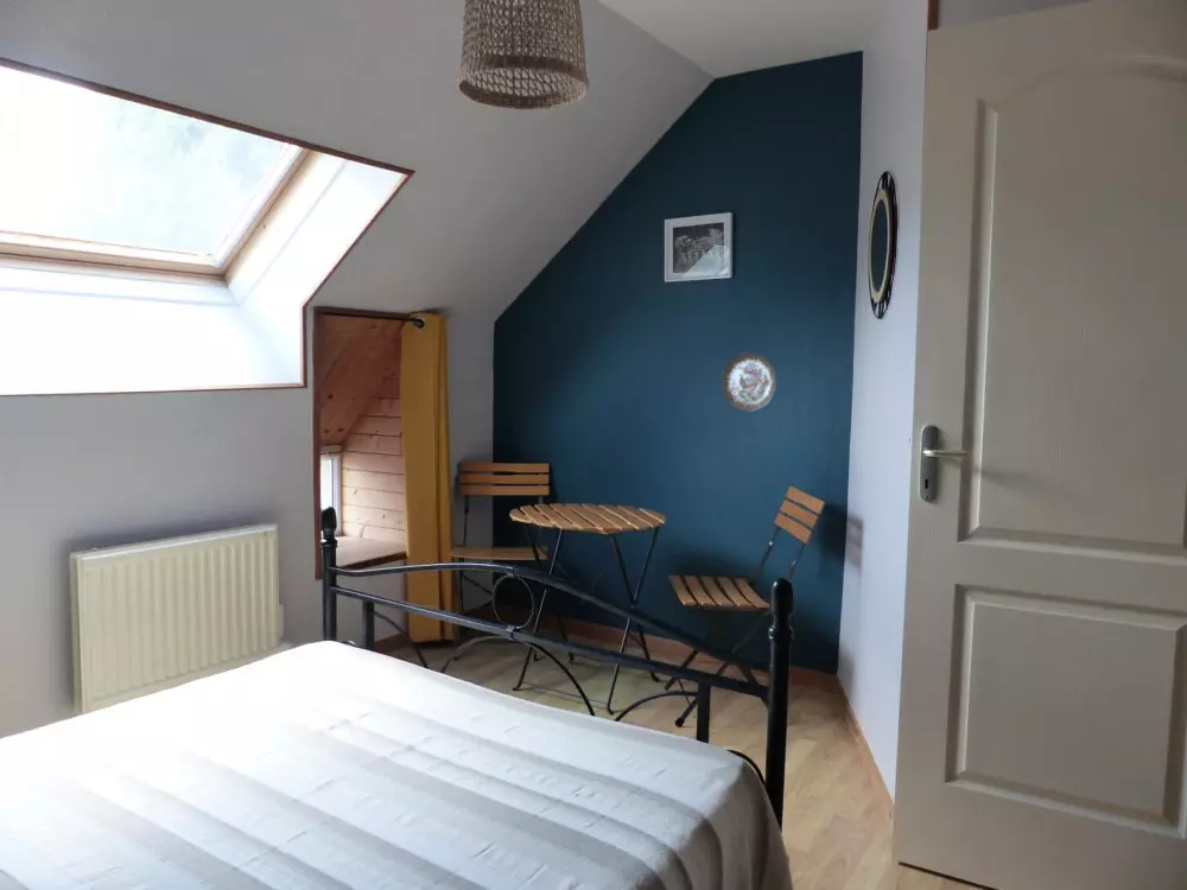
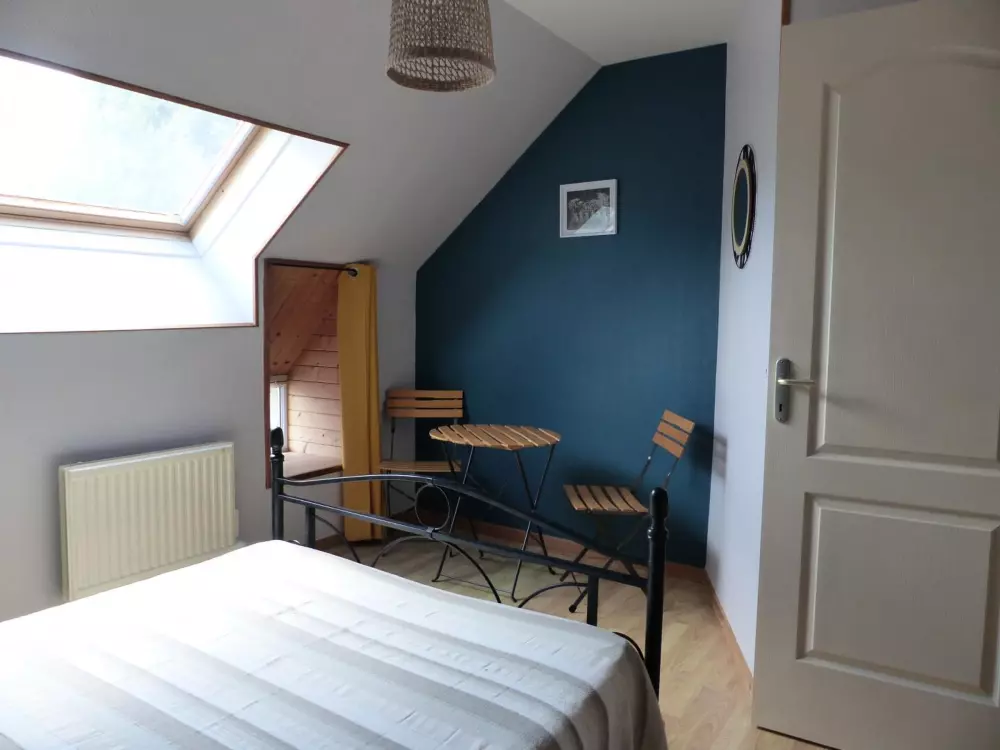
- decorative plate [721,351,777,413]
